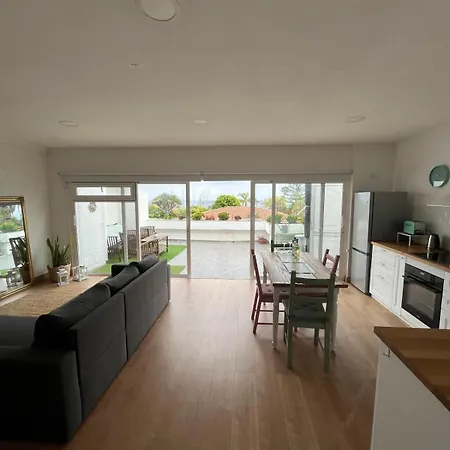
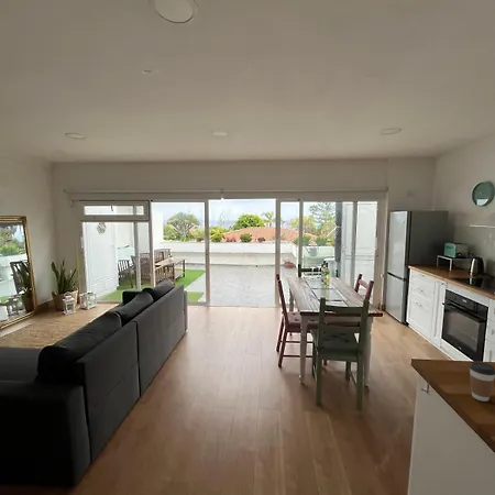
+ coffee cup [469,361,495,403]
